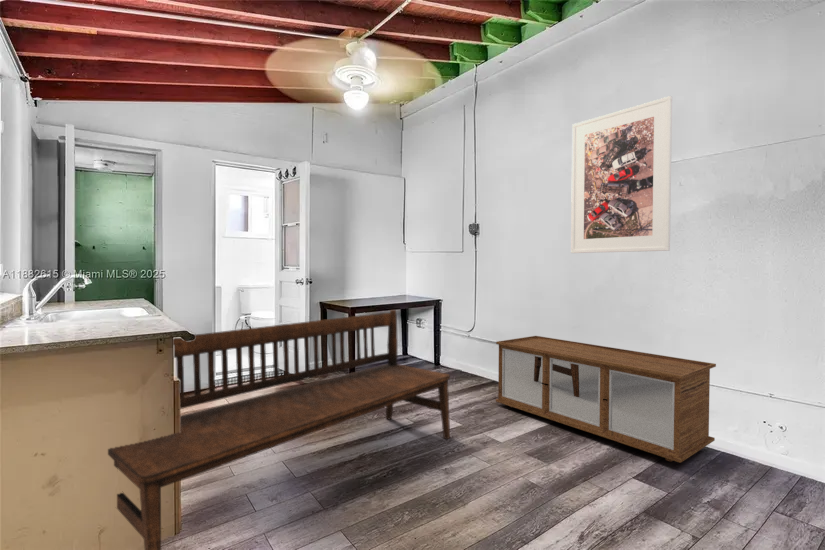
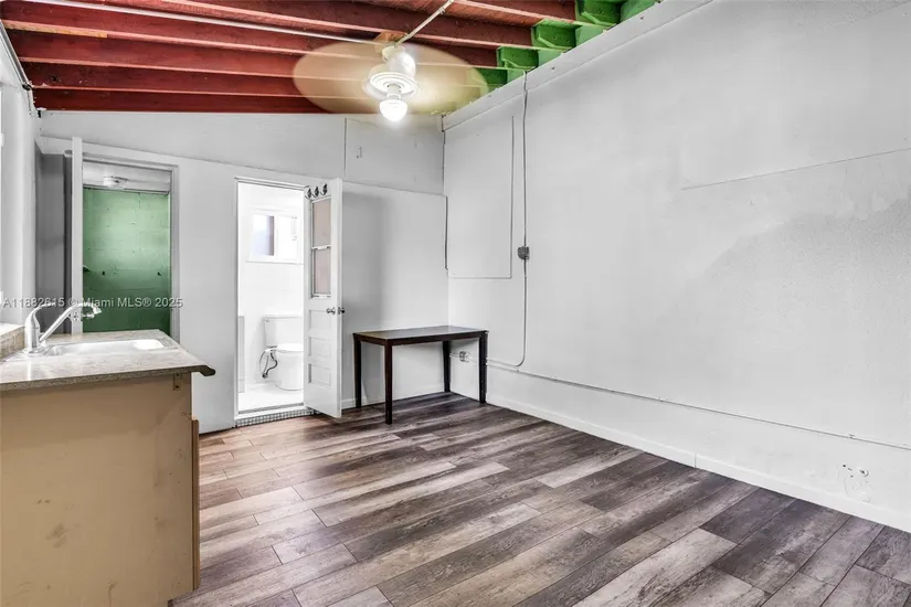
- bench [107,309,451,550]
- storage cabinet [495,335,717,464]
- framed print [570,95,673,254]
